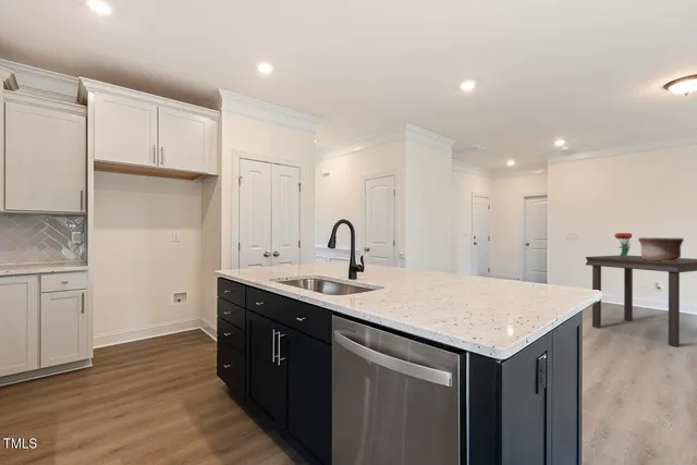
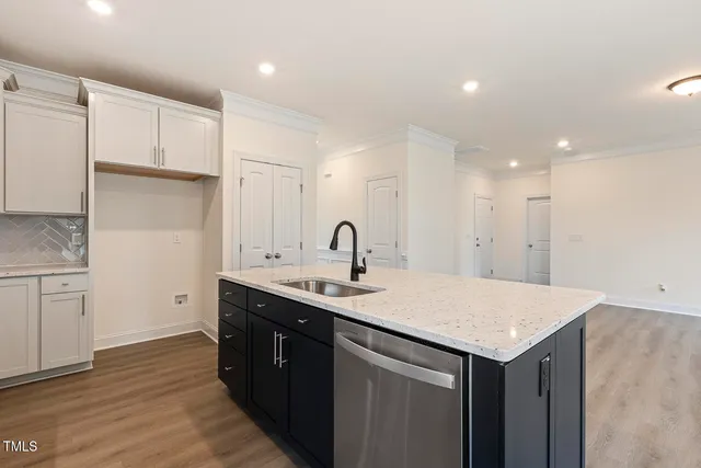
- ceramic pot [637,236,685,261]
- bouquet [613,232,633,258]
- dining table [585,255,697,347]
